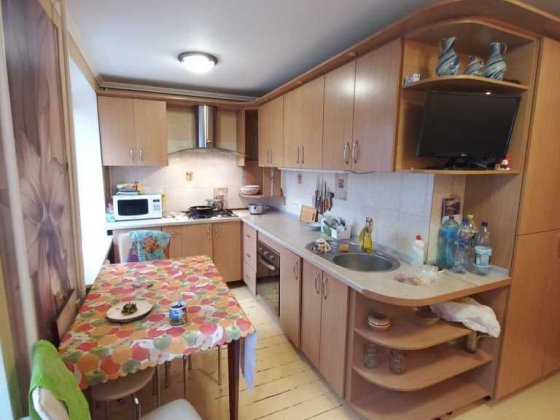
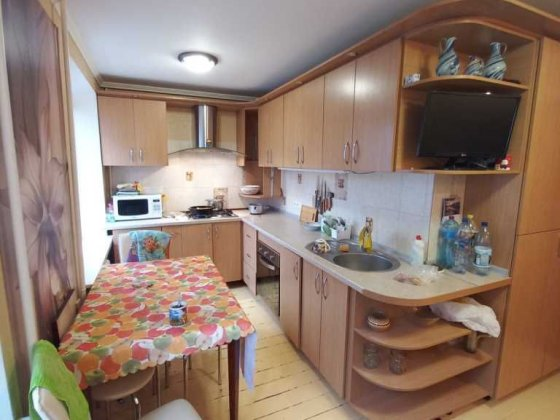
- salad plate [105,299,153,323]
